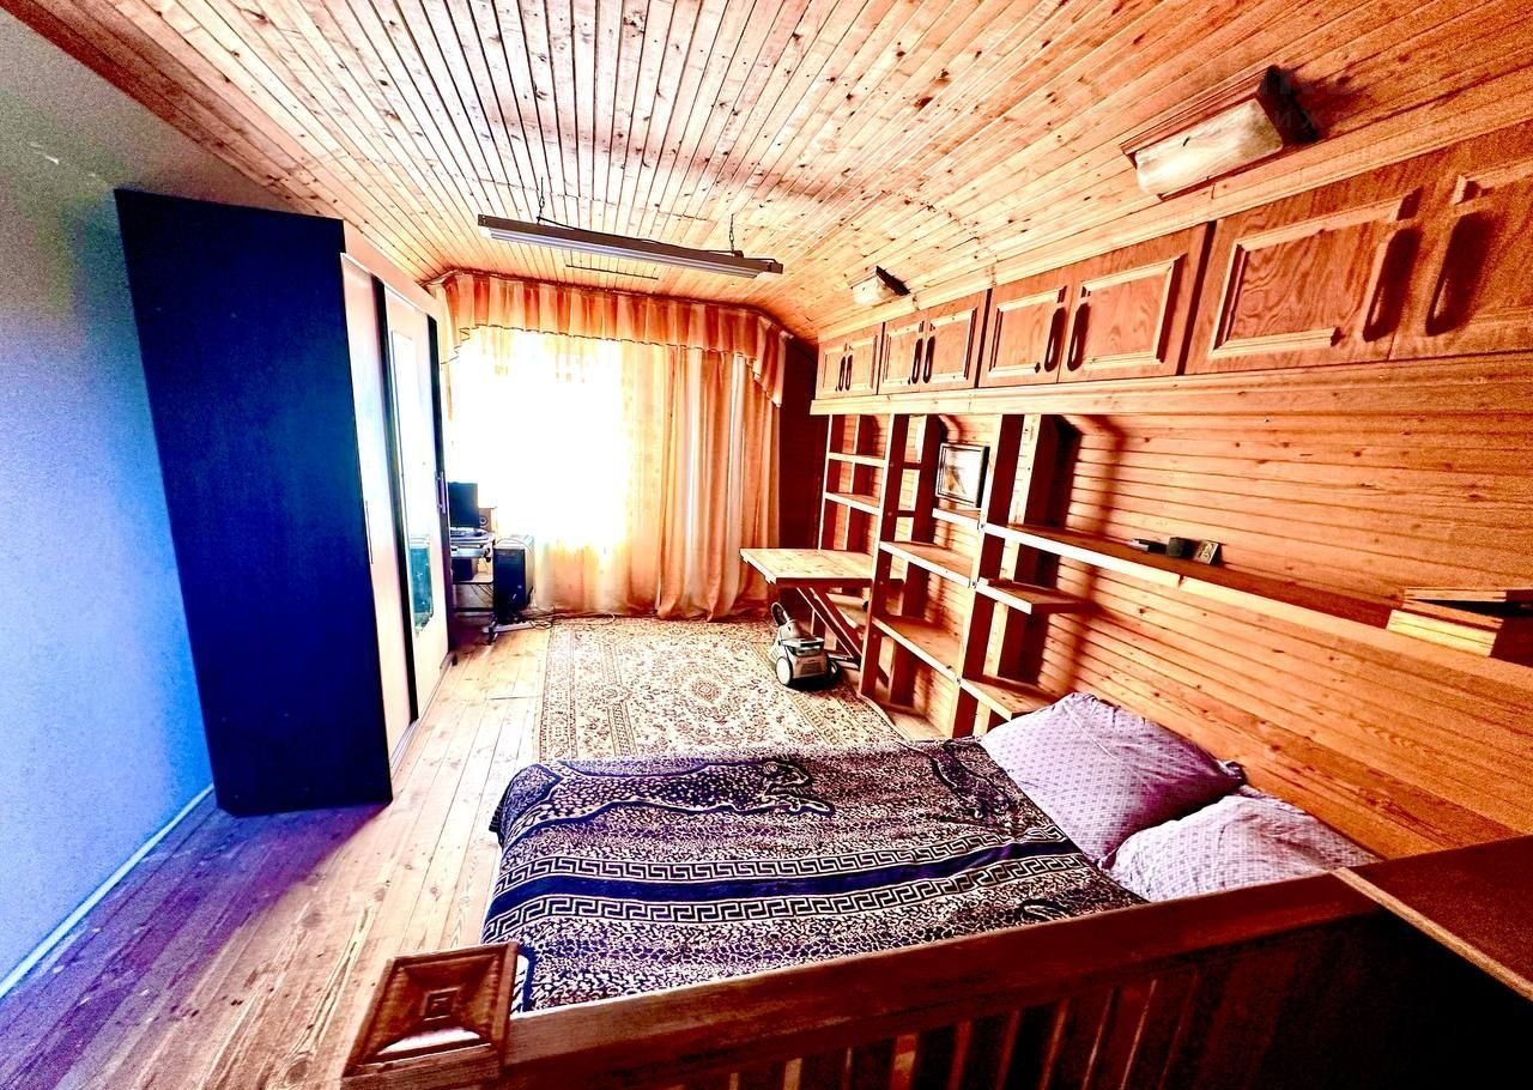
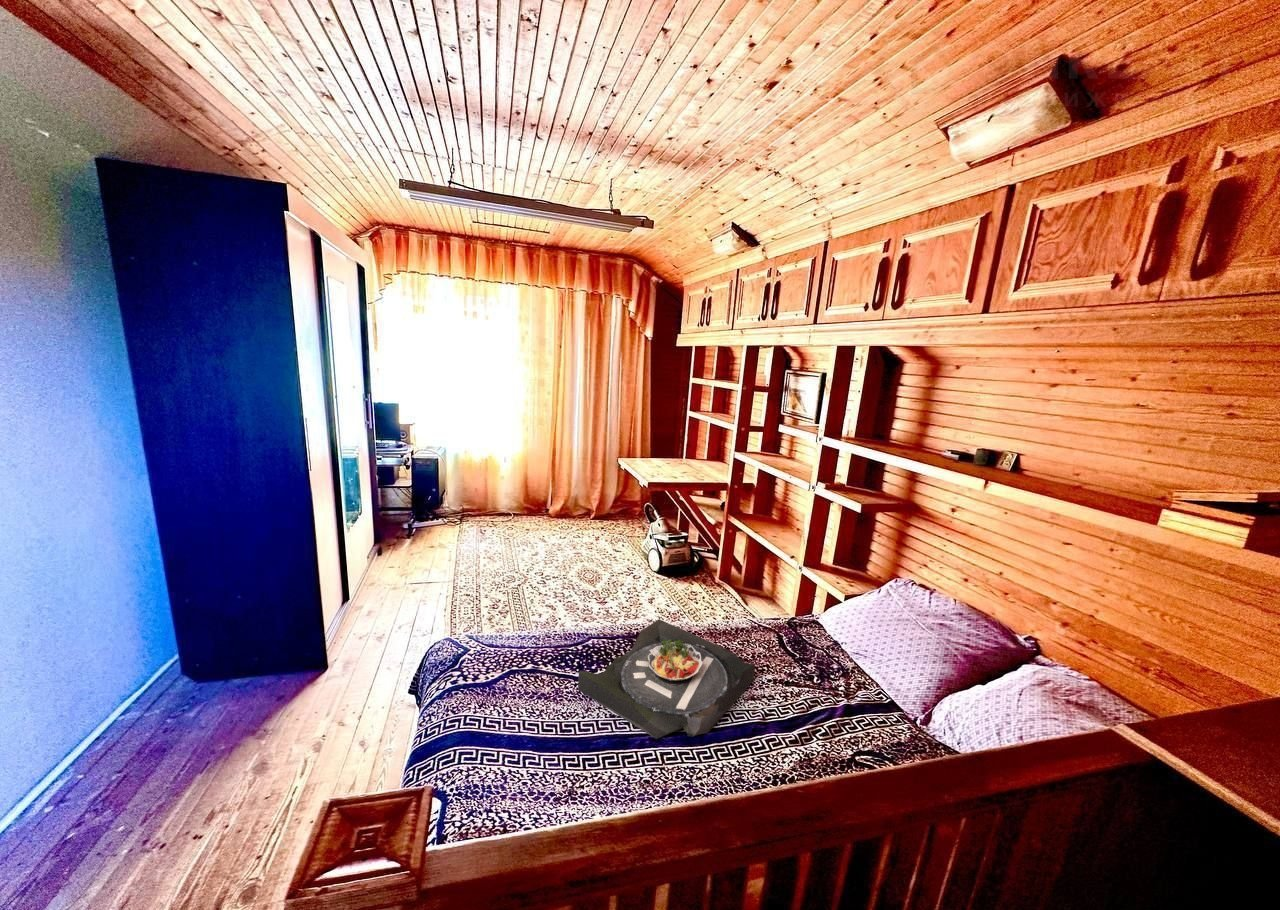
+ serving tray [577,618,756,740]
